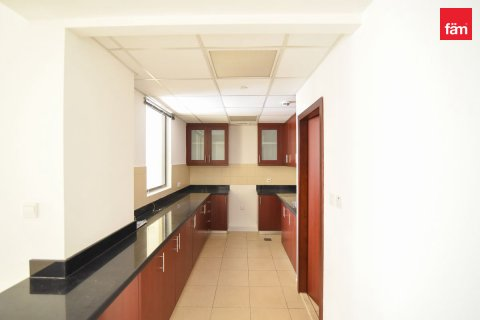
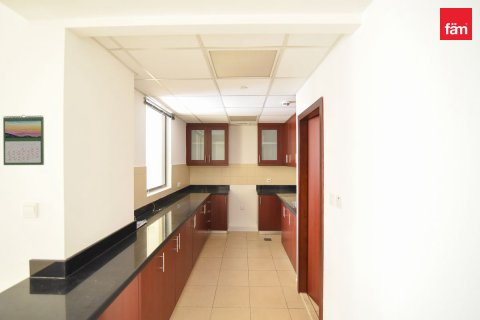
+ calendar [2,114,45,166]
